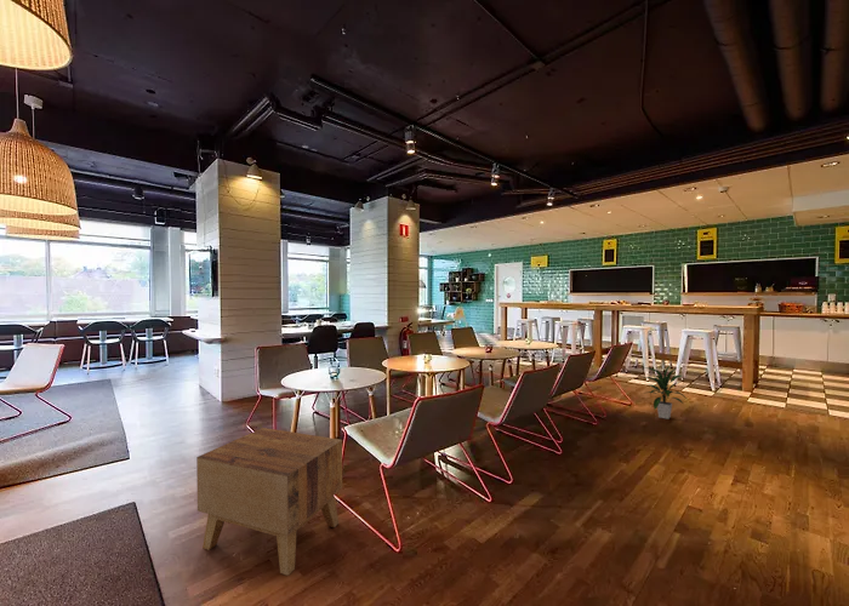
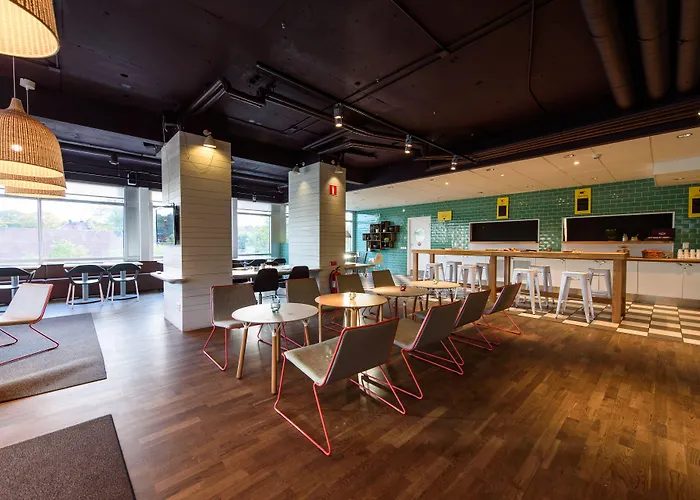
- side table [195,427,343,577]
- indoor plant [643,365,688,421]
